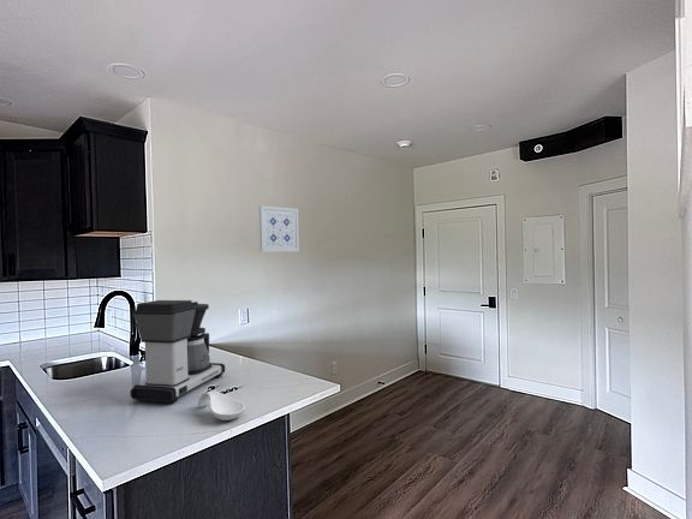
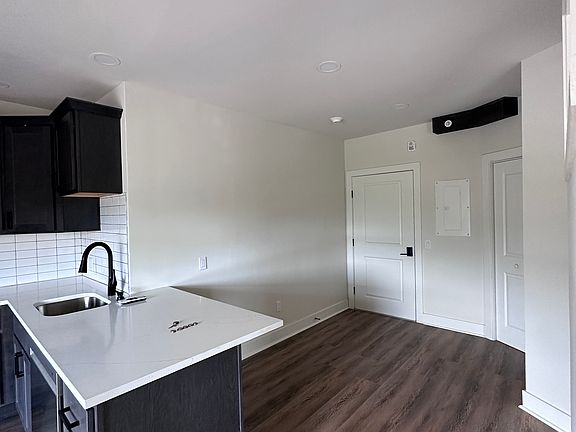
- coffee maker [130,299,226,405]
- wall art [258,204,300,253]
- spoon rest [196,389,246,422]
